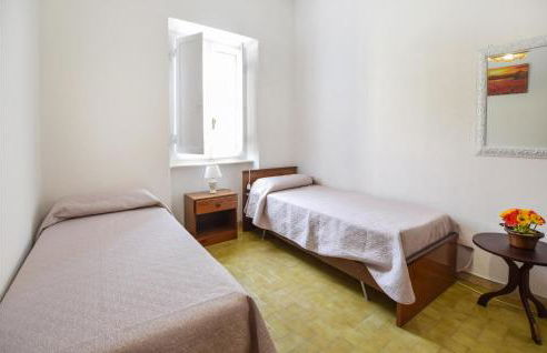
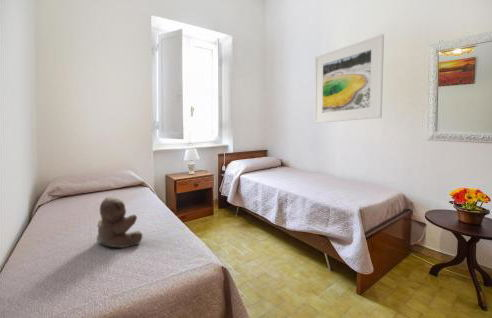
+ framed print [313,33,385,124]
+ teddy bear [95,196,143,249]
